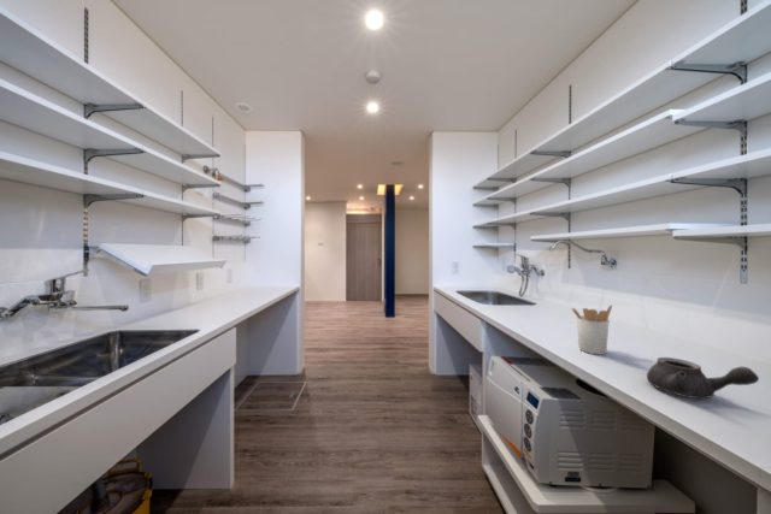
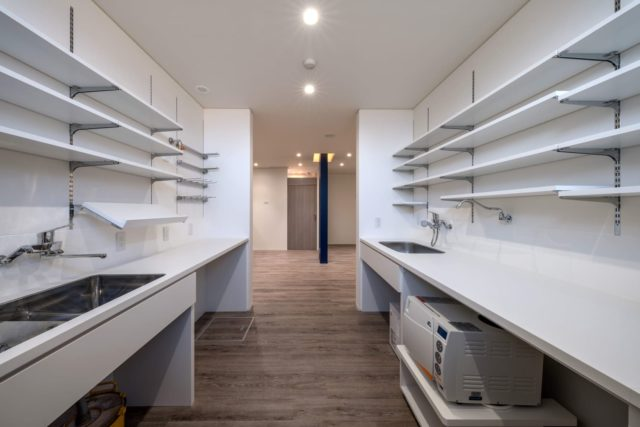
- teapot [646,356,760,400]
- utensil holder [570,303,613,356]
